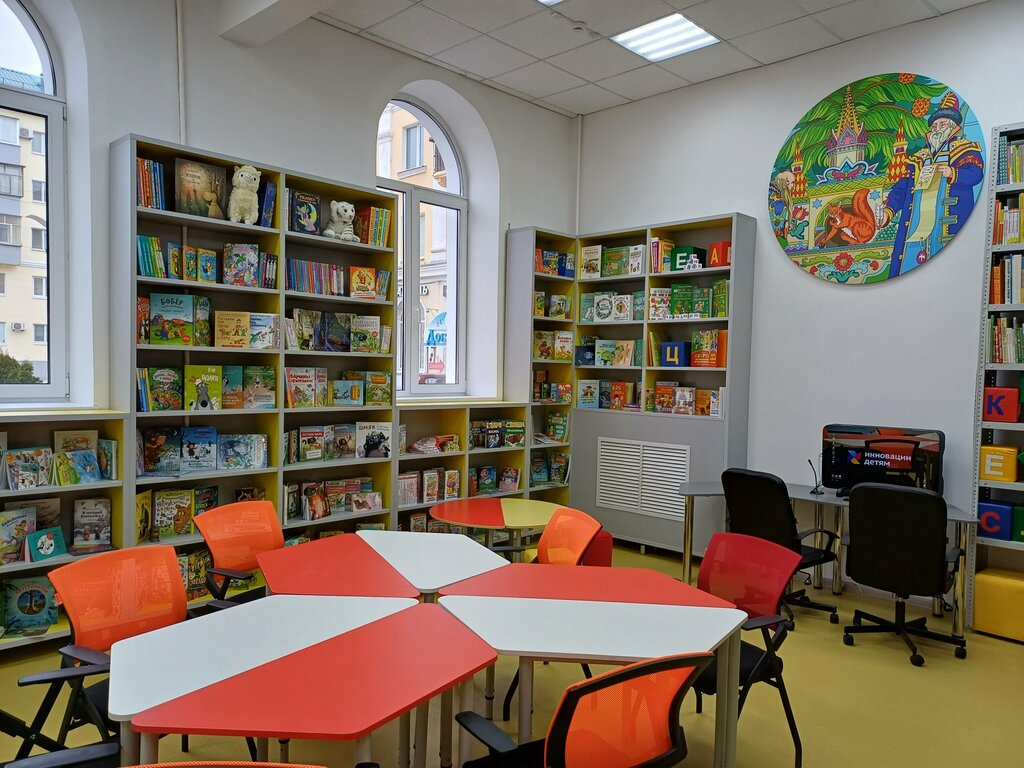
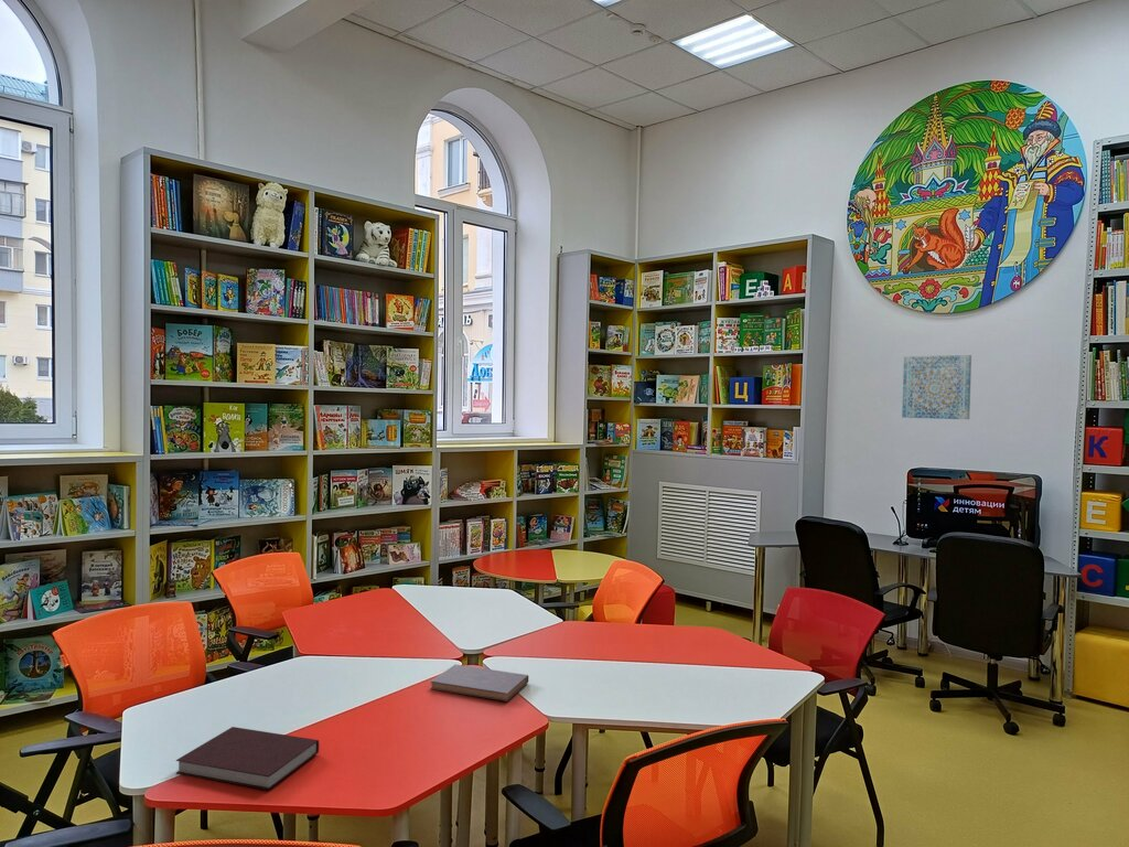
+ wall art [901,354,972,420]
+ notebook [175,726,320,791]
+ book [429,664,529,703]
